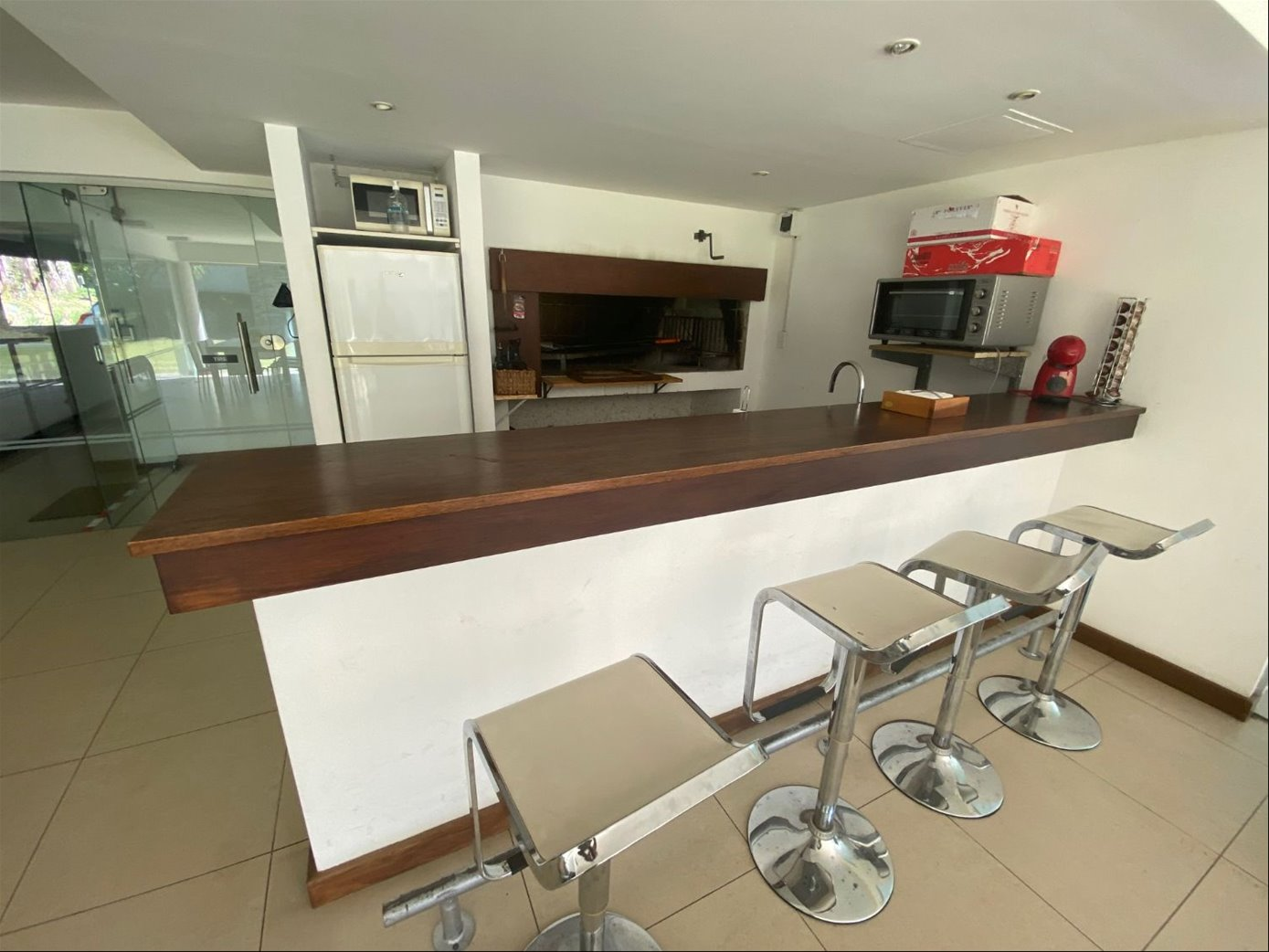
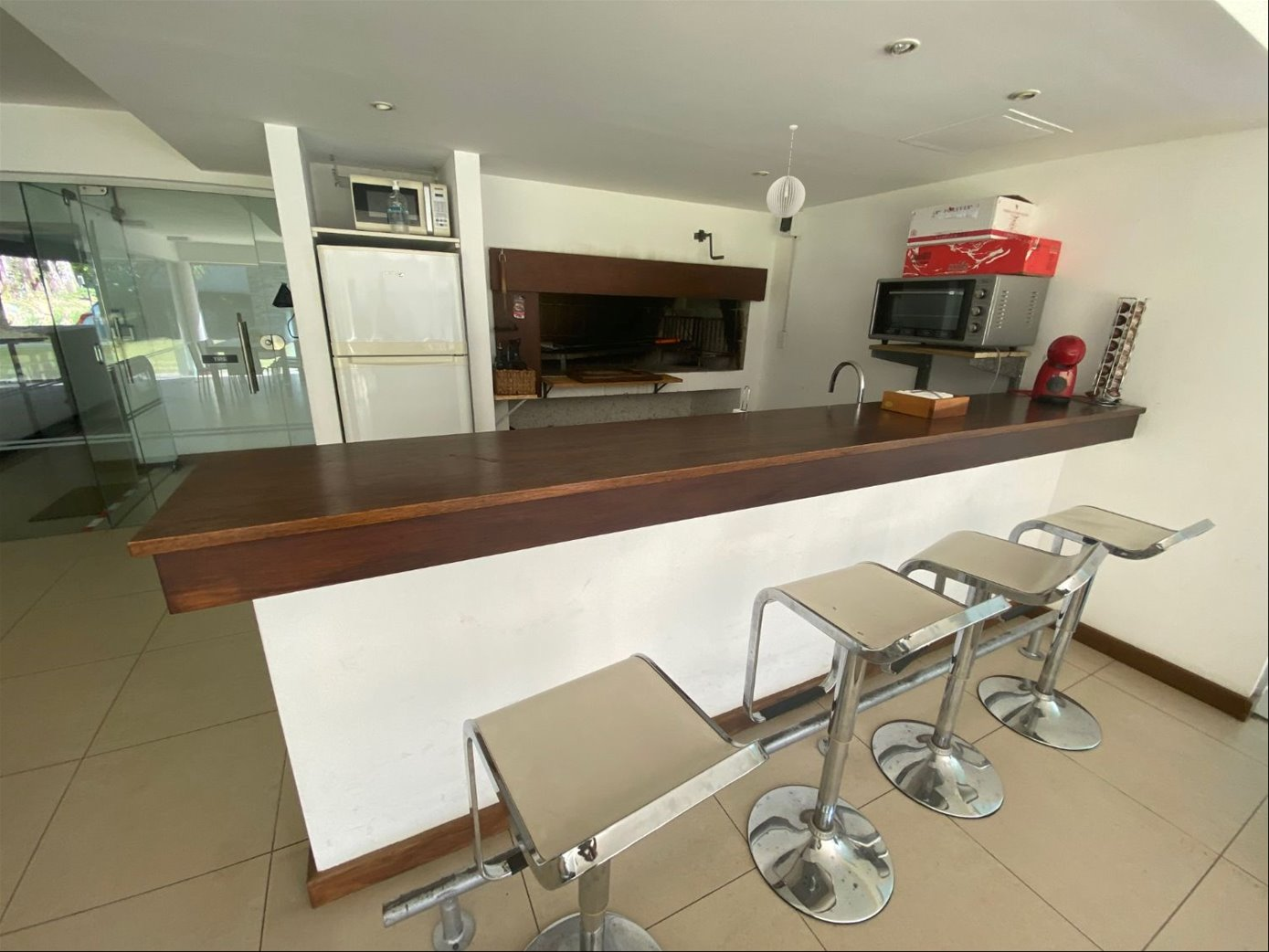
+ pendant light [766,124,806,218]
